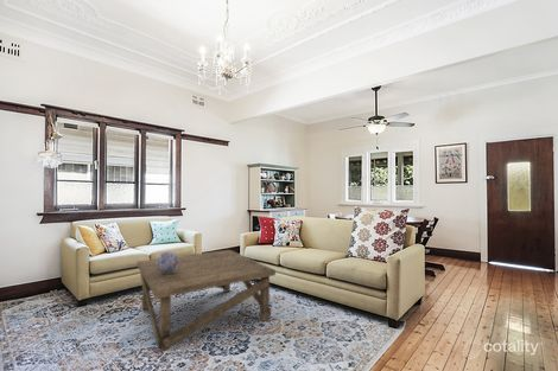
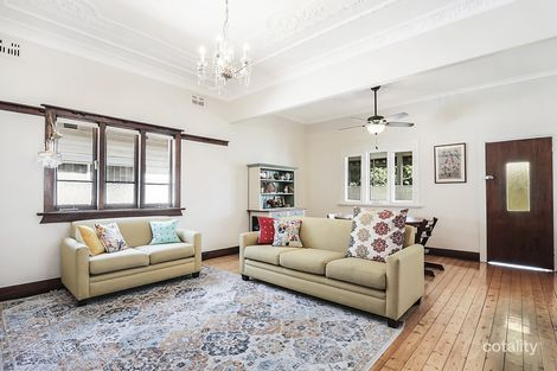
- coffee table [135,249,277,353]
- decorative sphere [156,250,179,274]
